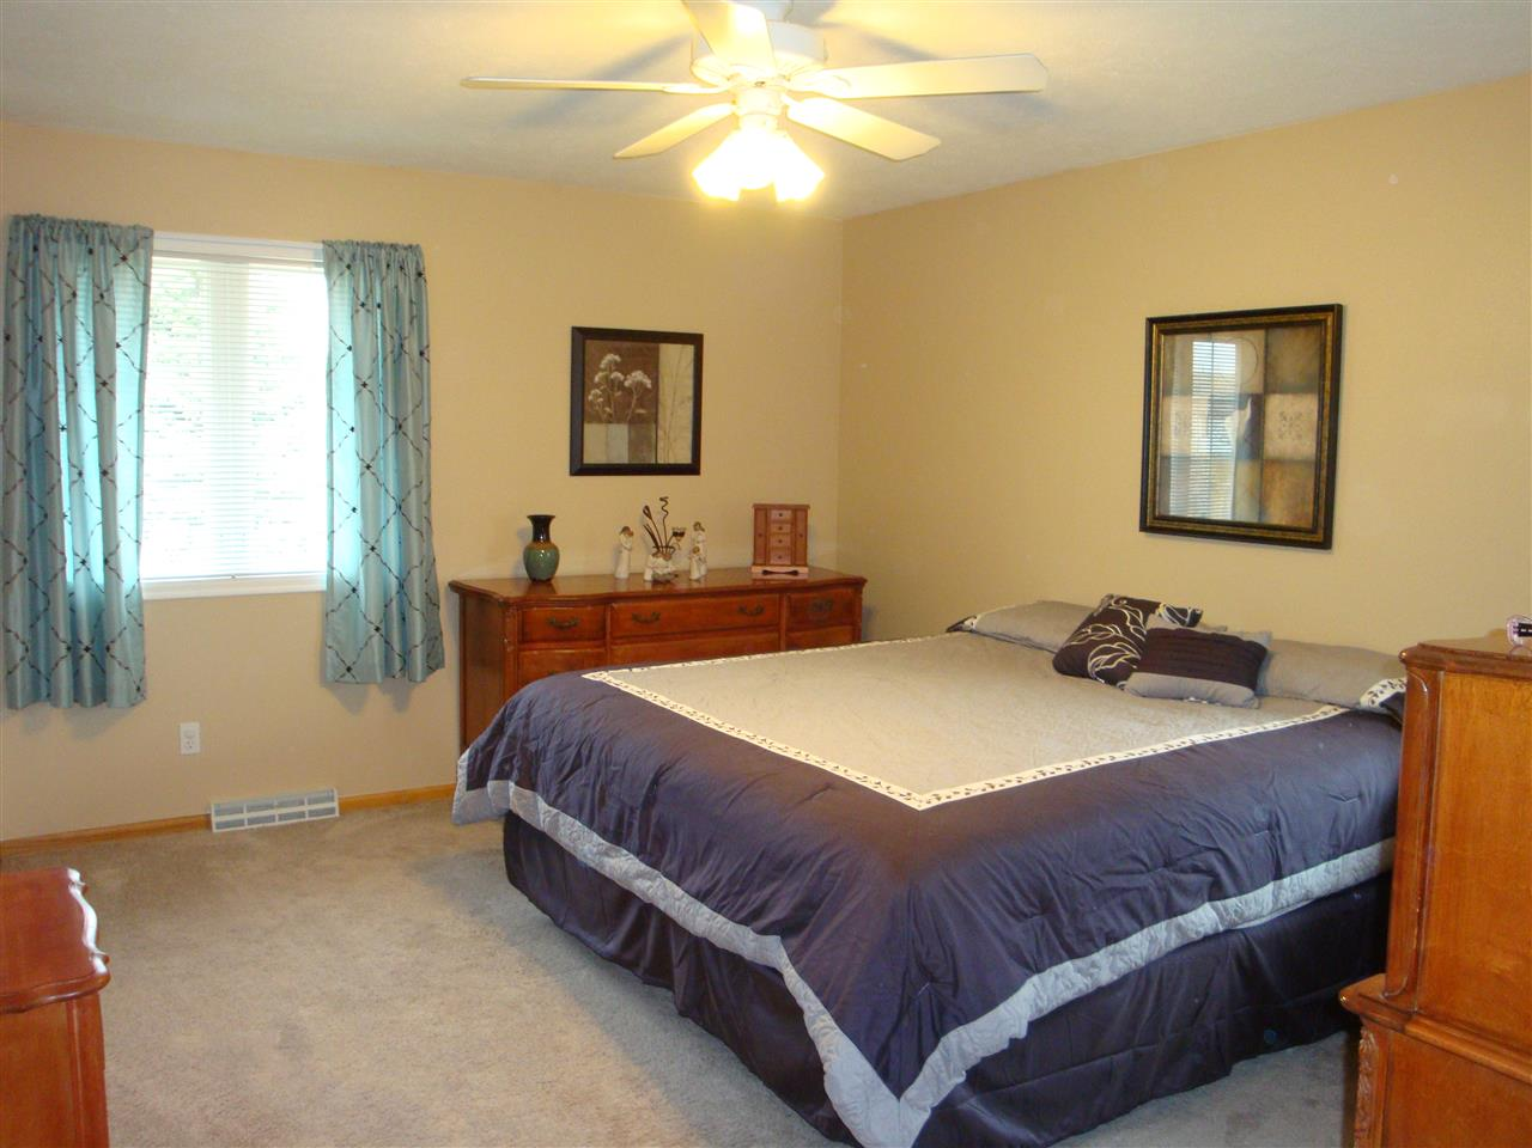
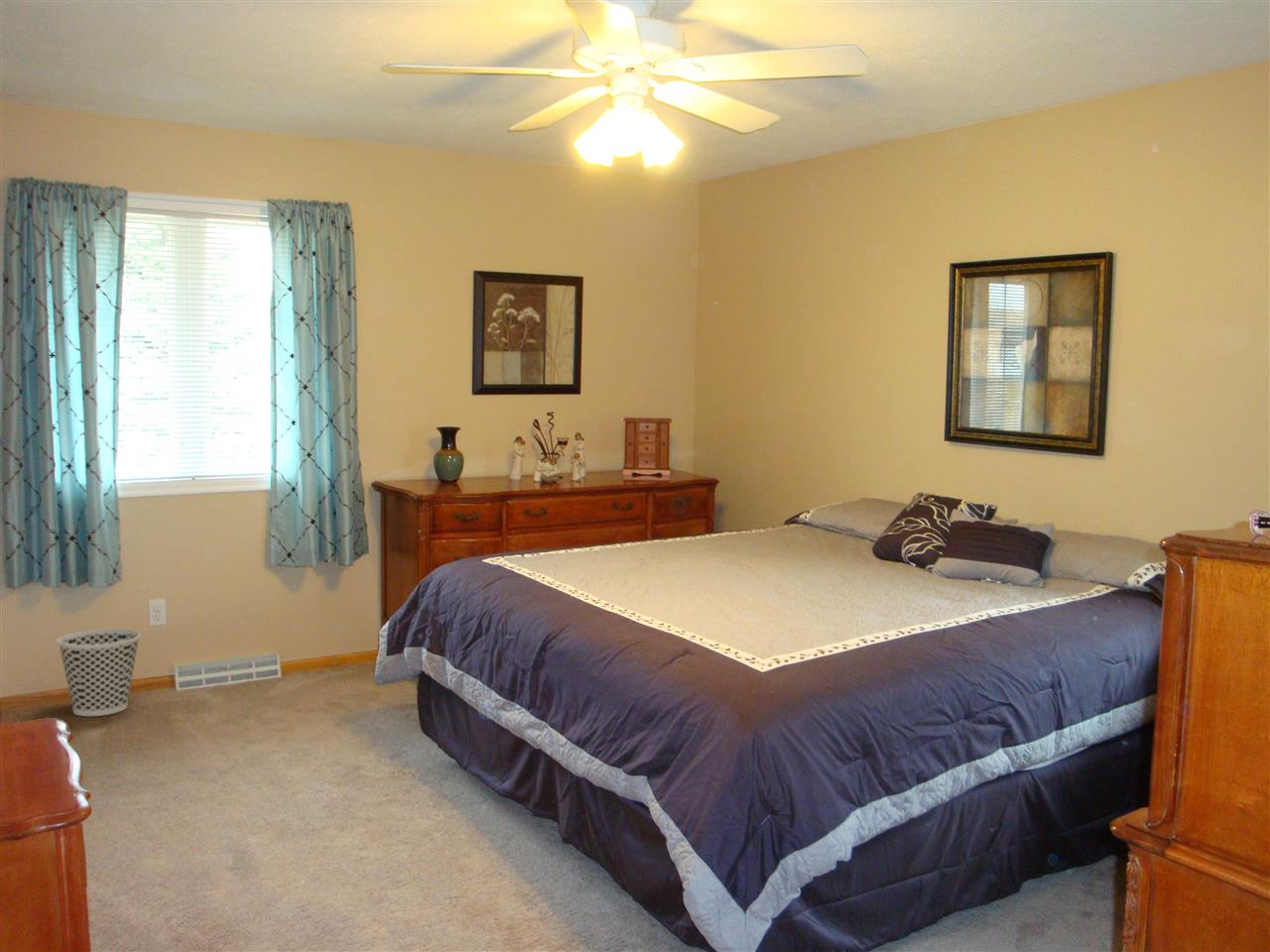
+ wastebasket [56,628,142,717]
